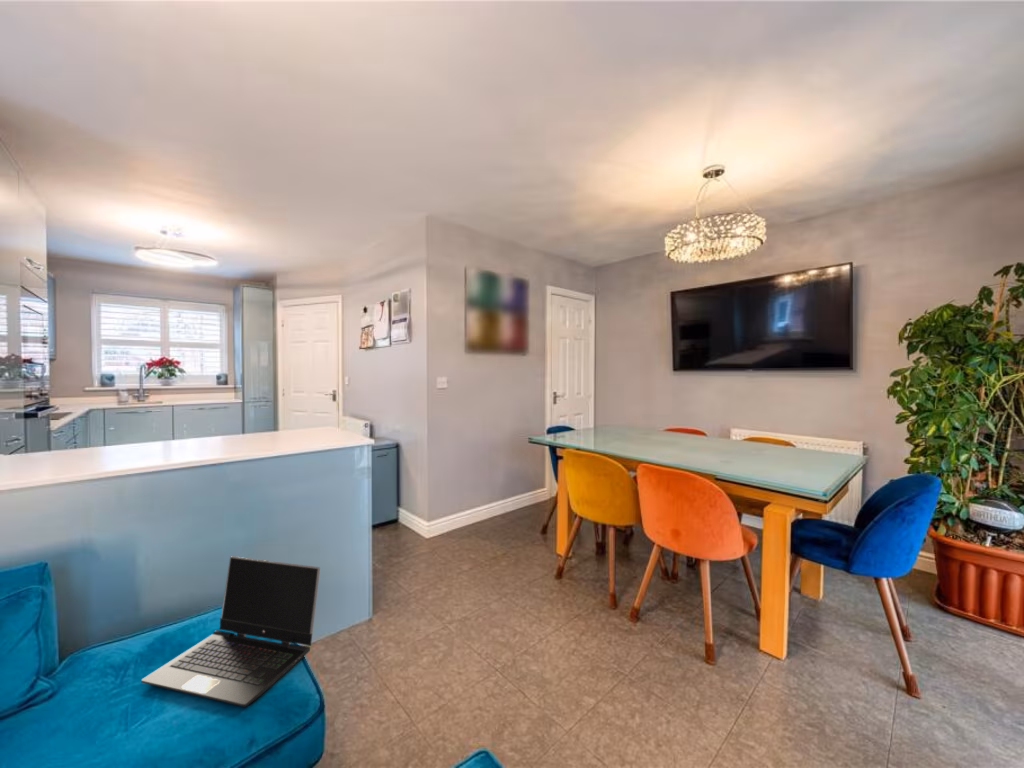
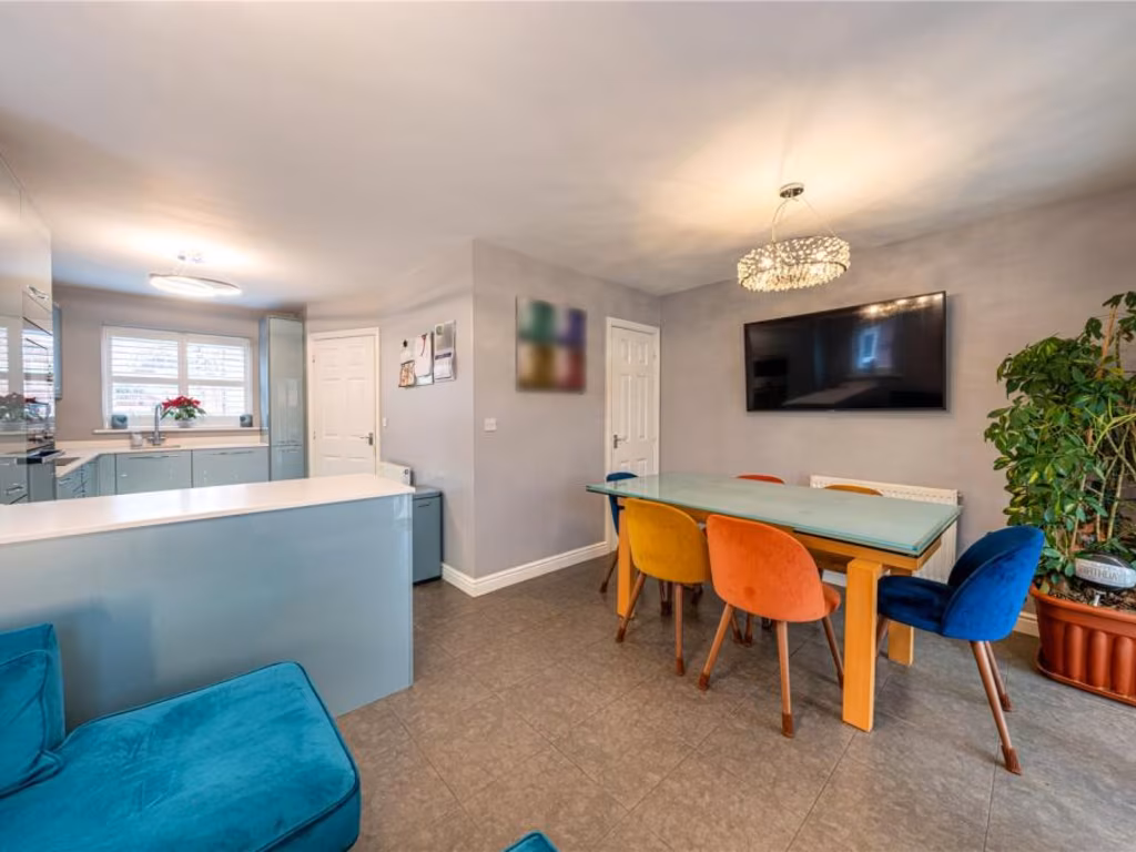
- laptop computer [140,555,321,707]
